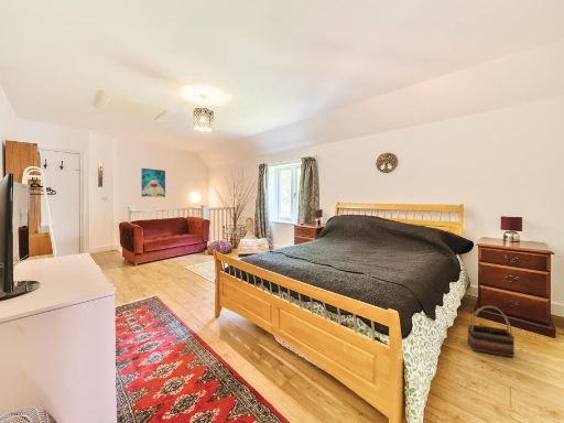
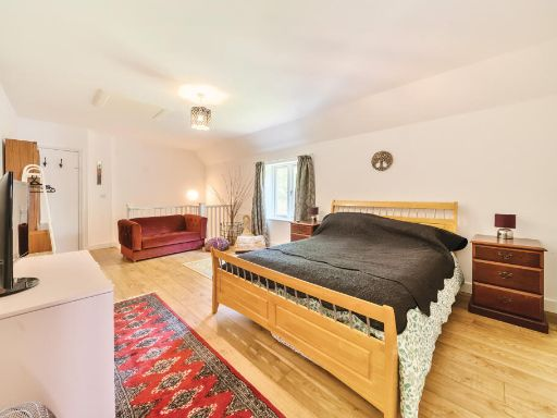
- wall art [140,167,166,198]
- basket [466,305,516,358]
